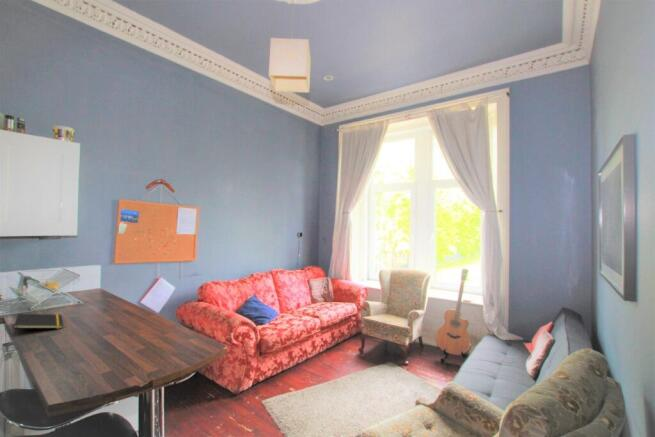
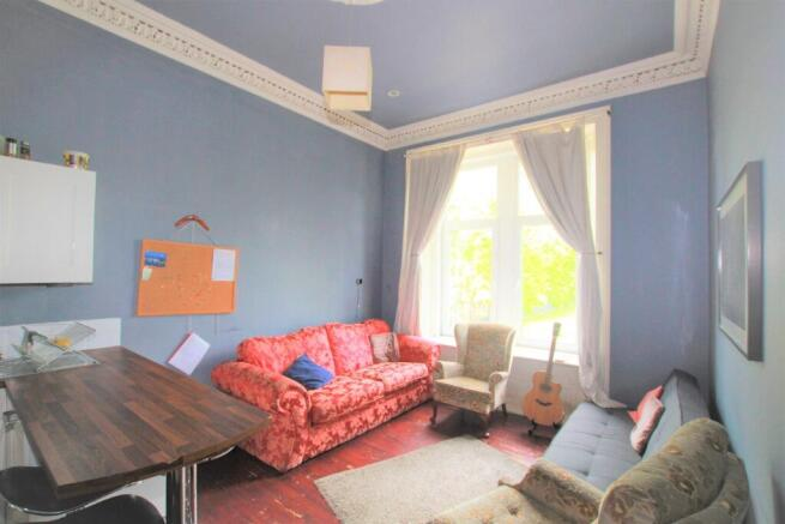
- notepad [12,313,64,337]
